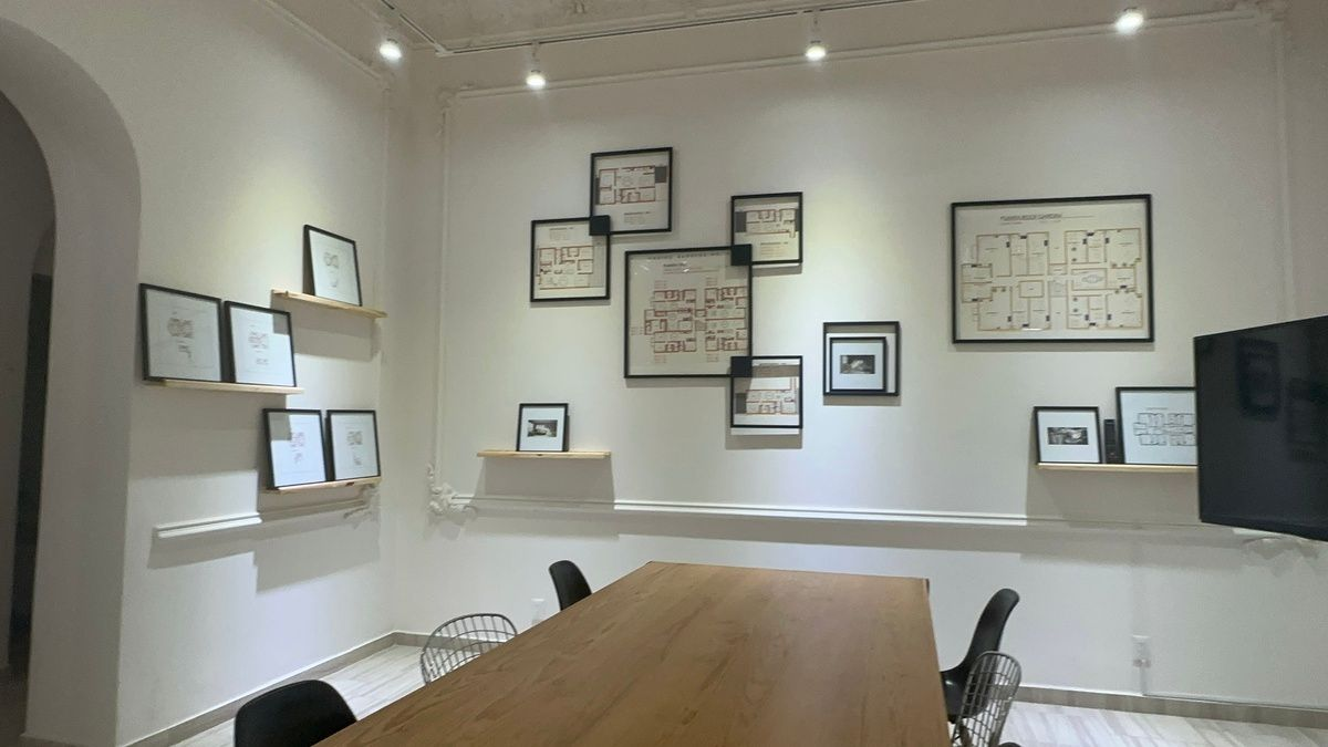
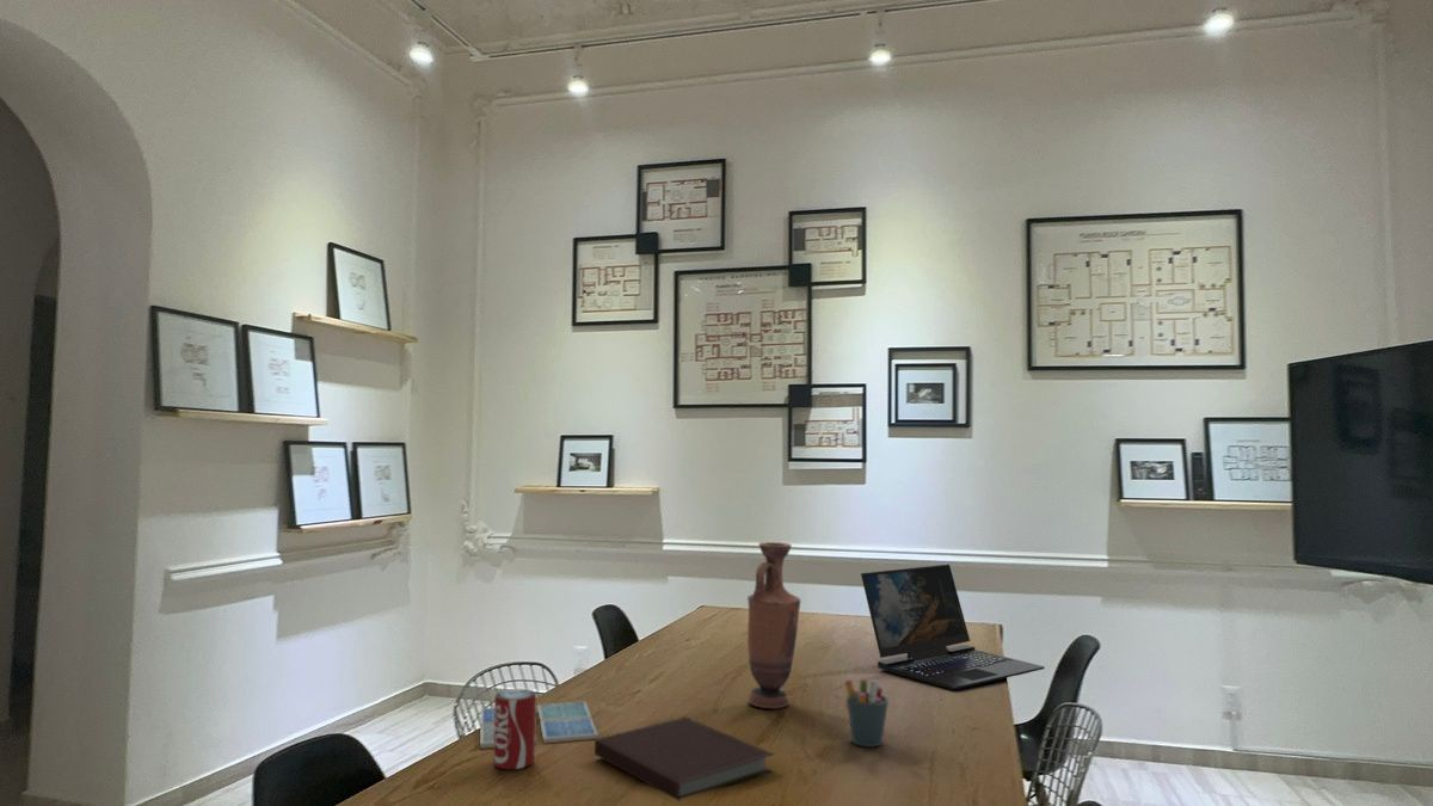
+ laptop [860,564,1046,691]
+ beverage can [492,688,537,770]
+ drink coaster [479,701,599,750]
+ notebook [594,715,775,802]
+ vase [746,541,801,709]
+ pen holder [843,678,890,749]
